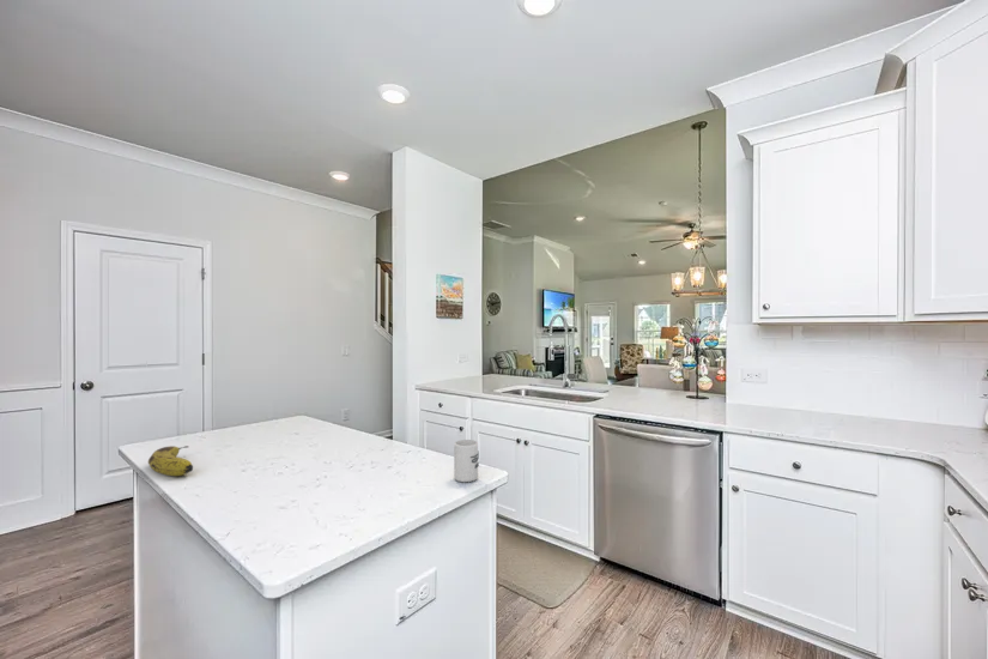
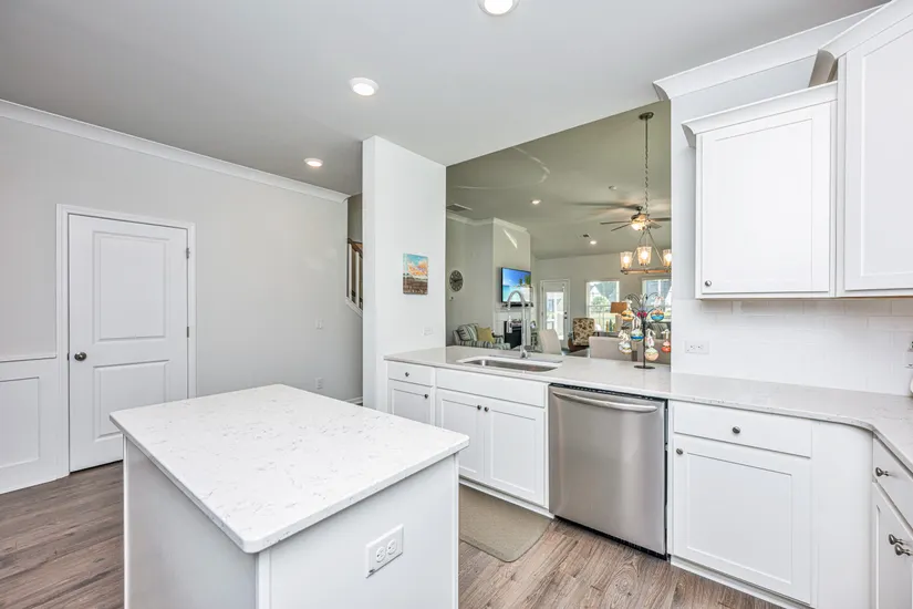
- fruit [147,445,194,477]
- cup [453,439,480,483]
